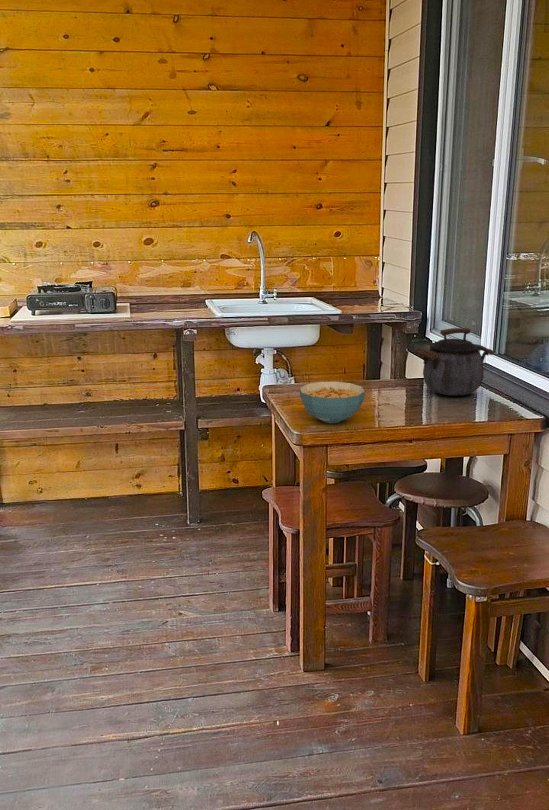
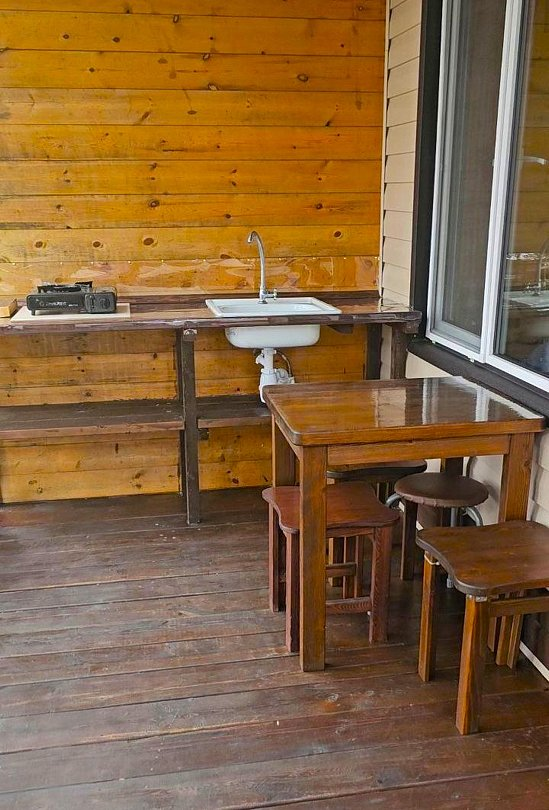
- kettle [414,327,495,396]
- cereal bowl [298,381,366,424]
